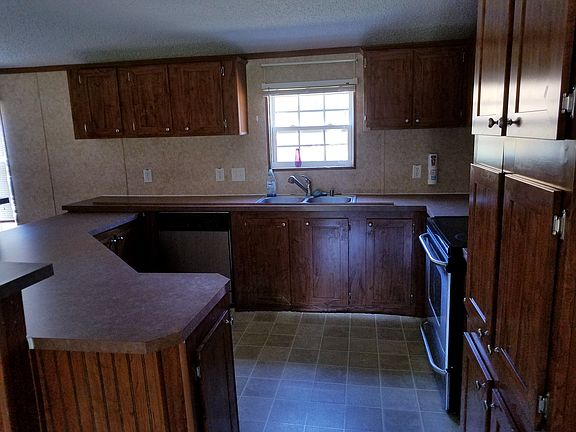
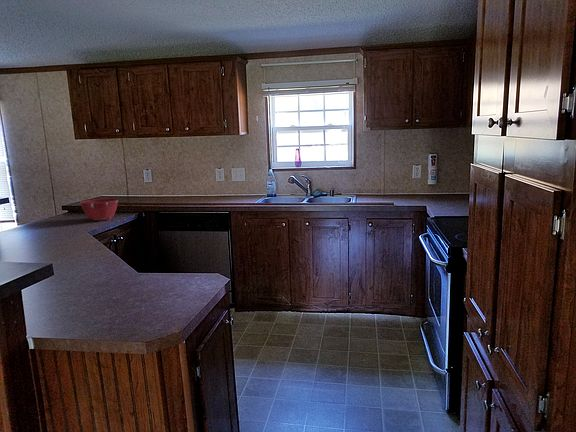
+ mixing bowl [79,198,119,222]
